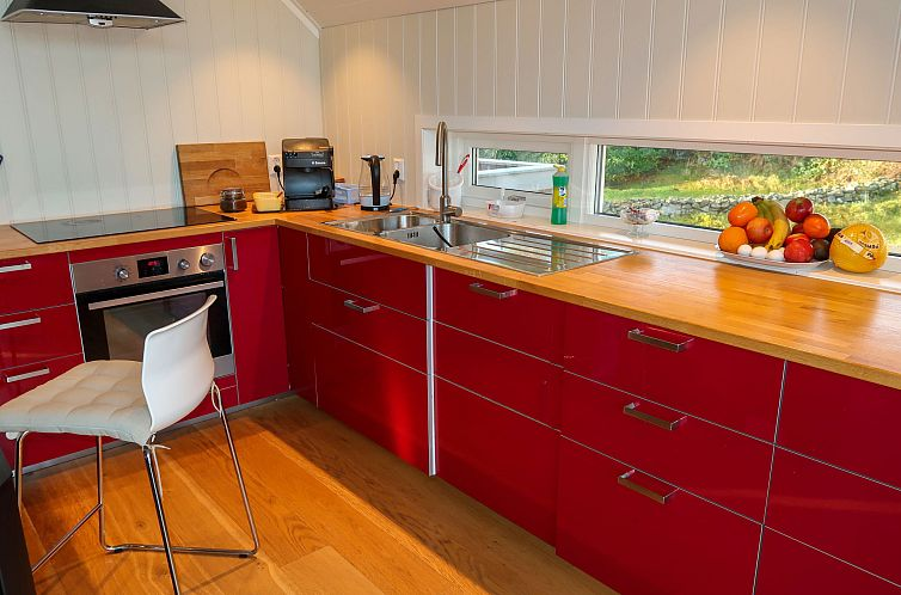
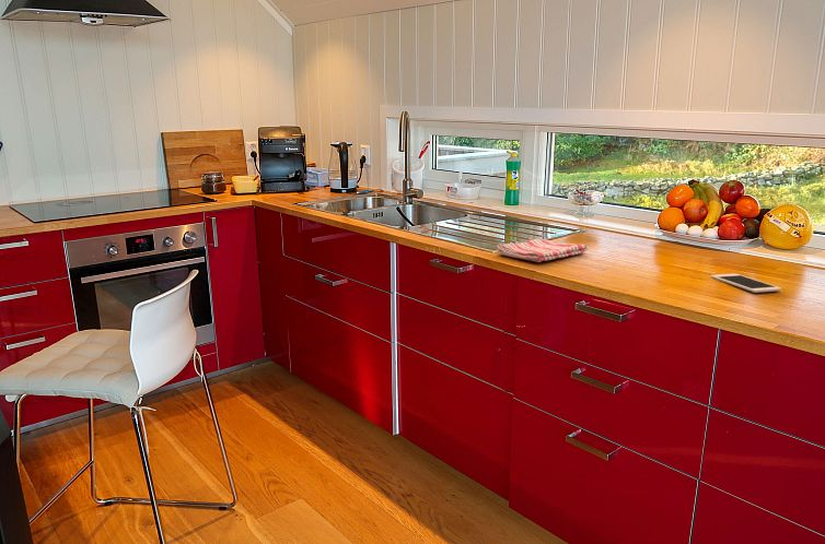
+ cell phone [710,273,782,294]
+ dish towel [496,238,589,263]
